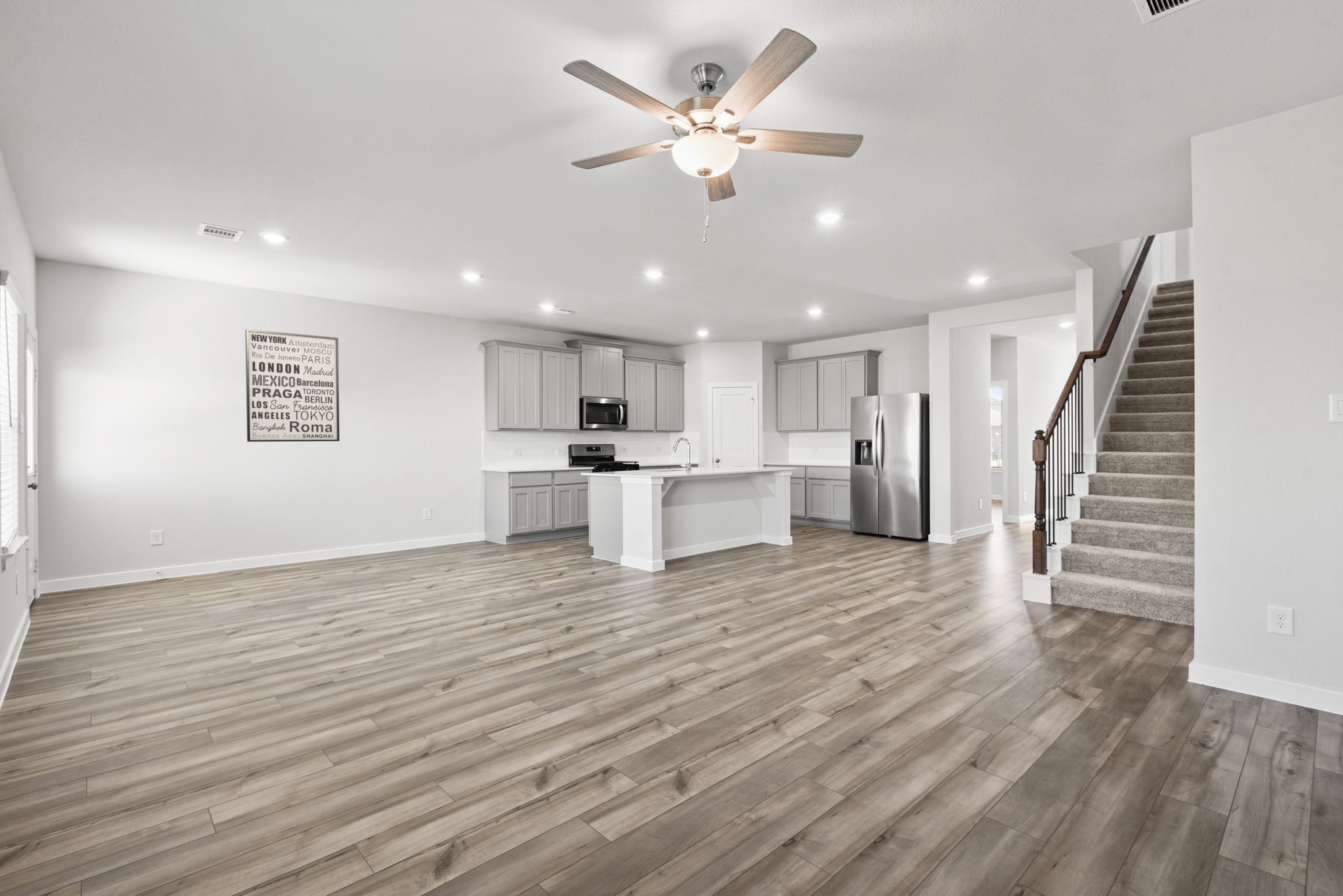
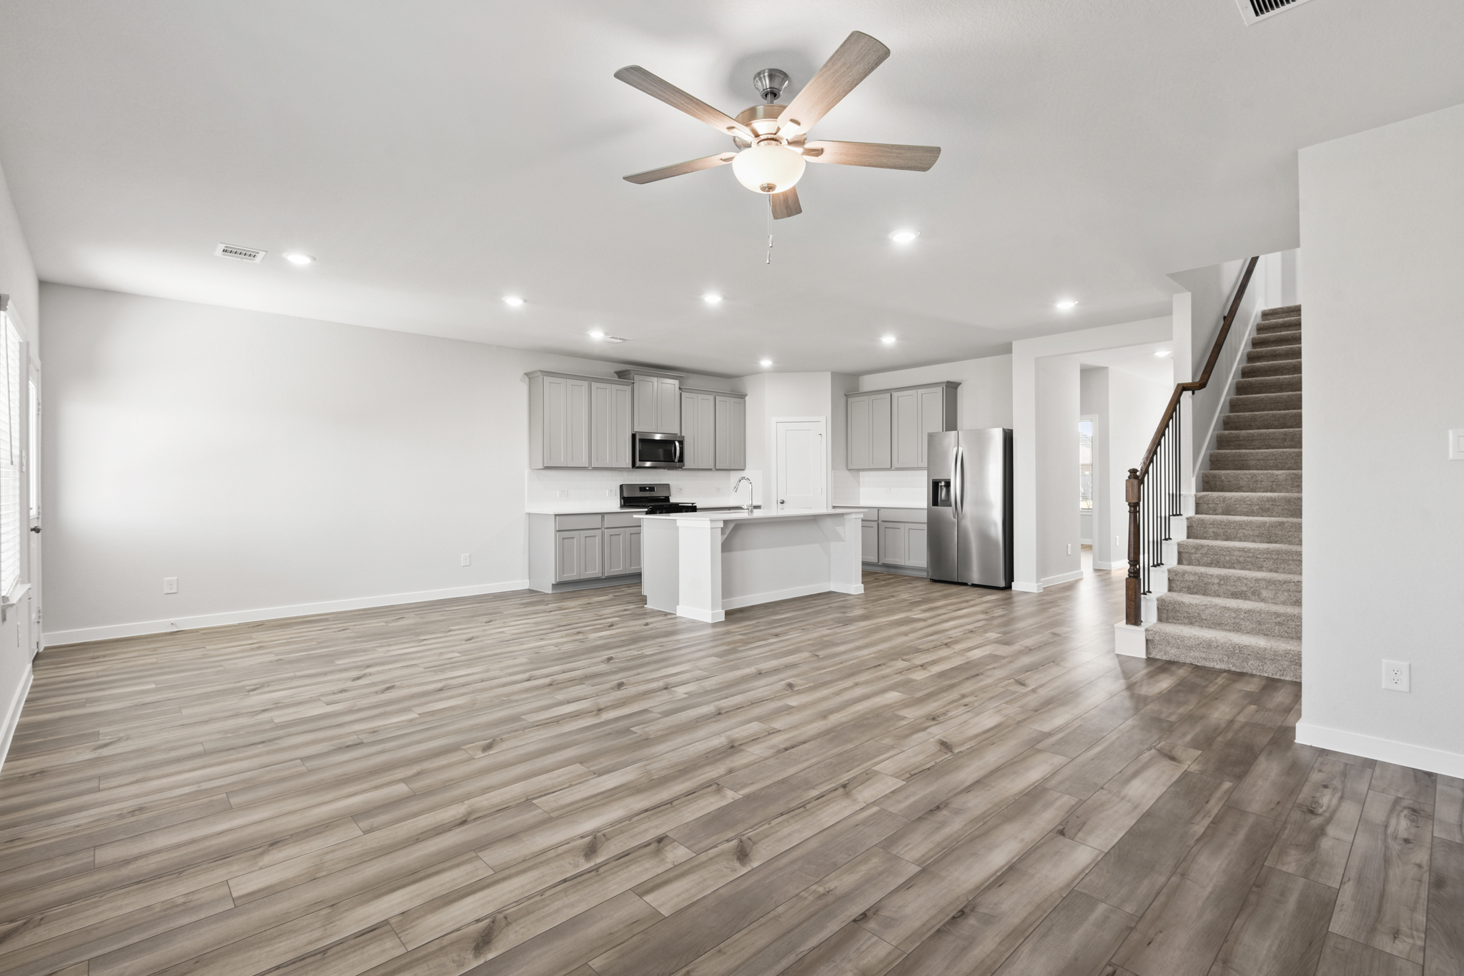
- wall art [245,328,340,442]
